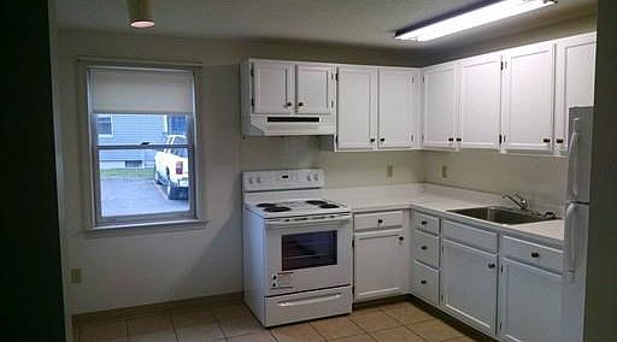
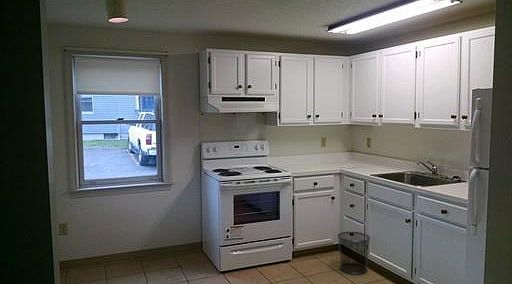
+ waste bin [337,231,371,275]
